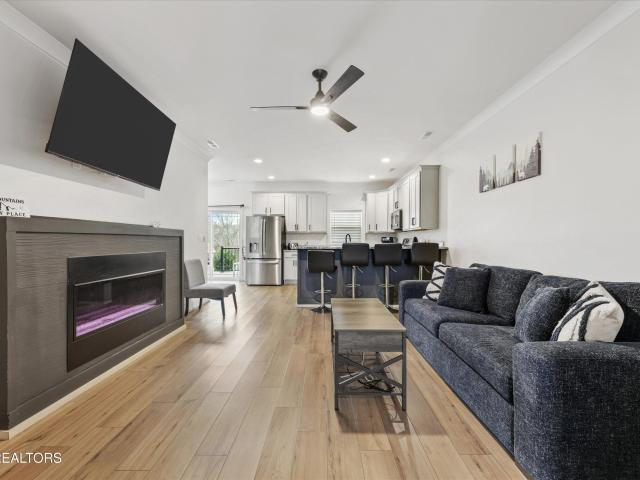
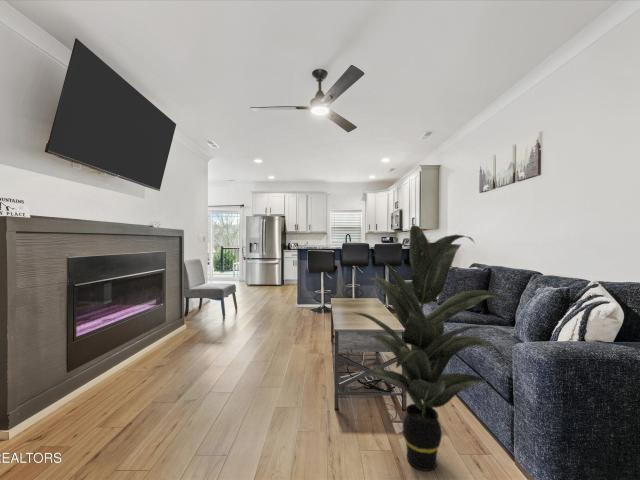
+ indoor plant [353,224,517,472]
